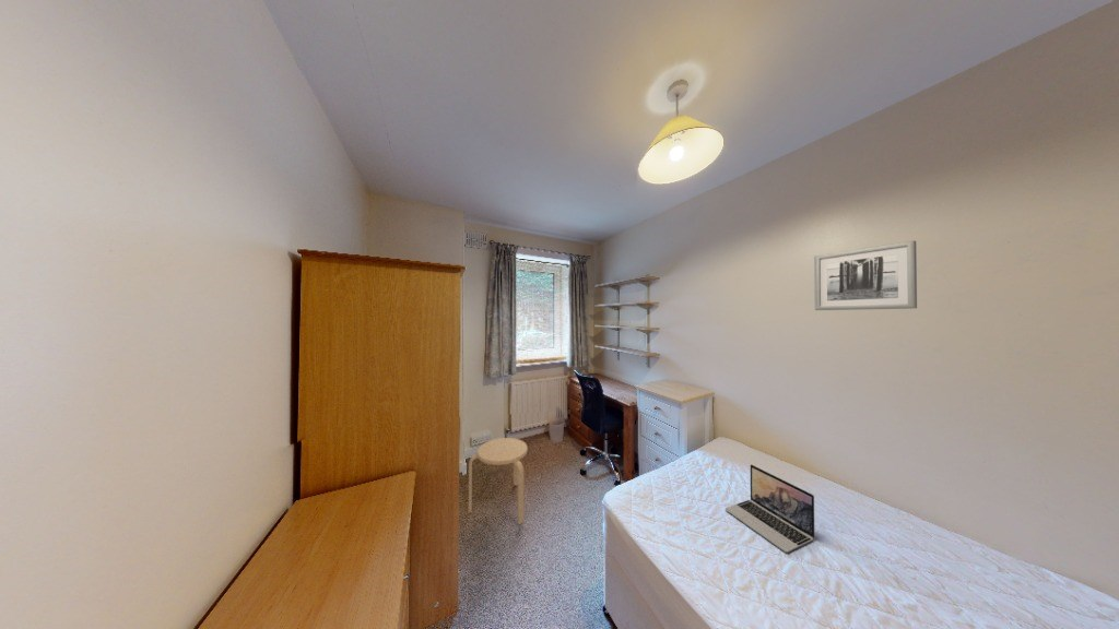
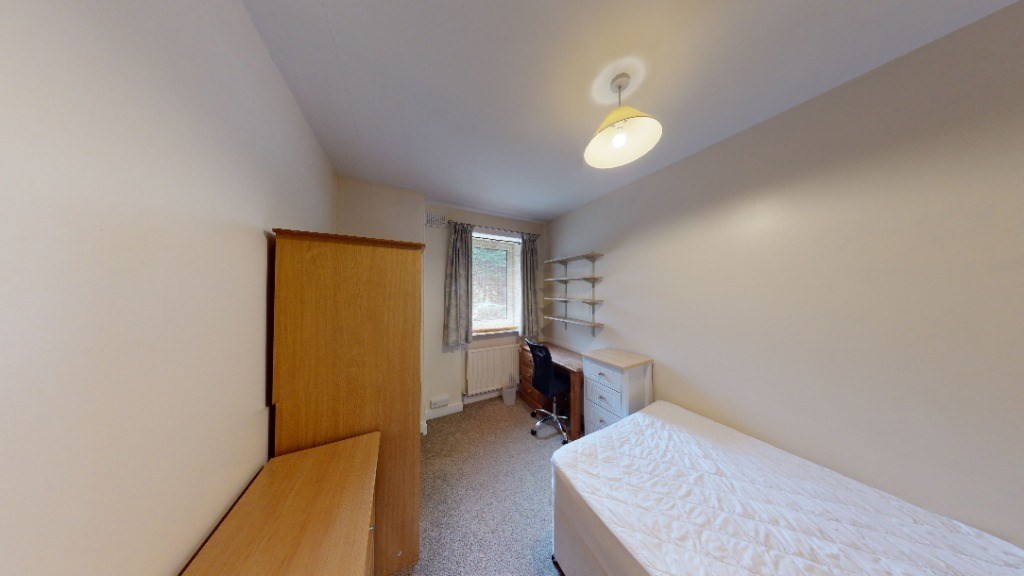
- laptop [725,464,815,554]
- wall art [813,239,918,311]
- stool [468,437,529,525]
